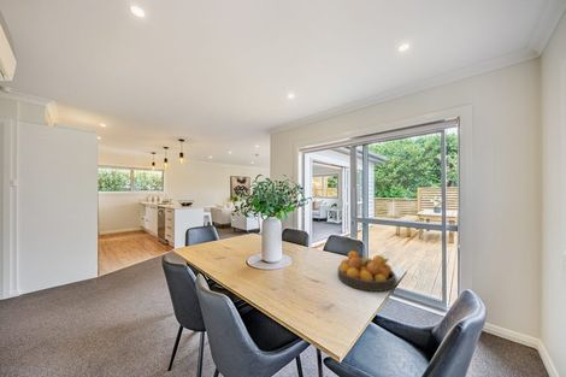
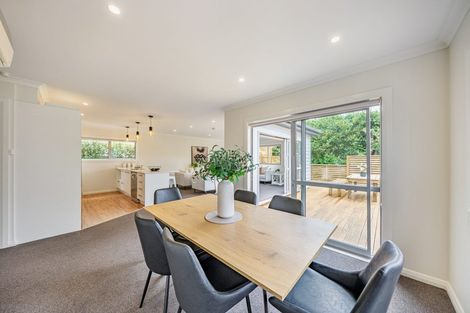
- fruit bowl [336,249,397,293]
